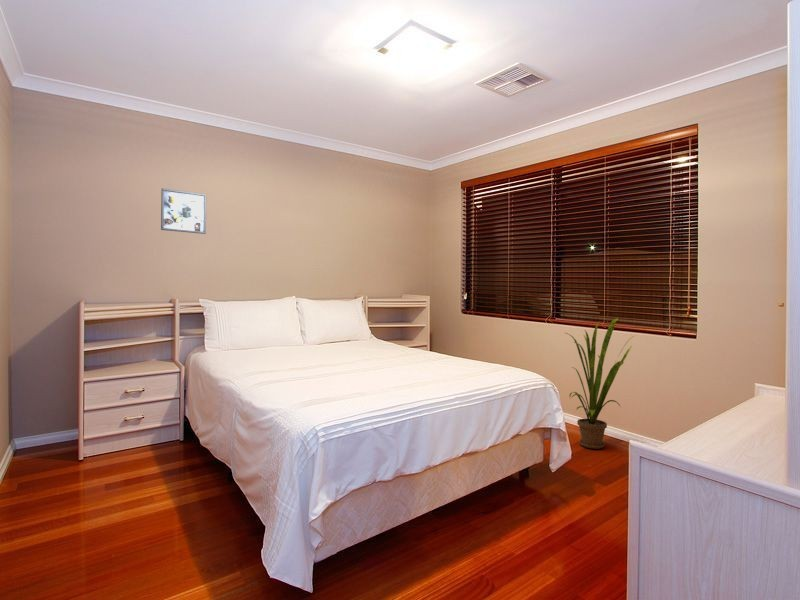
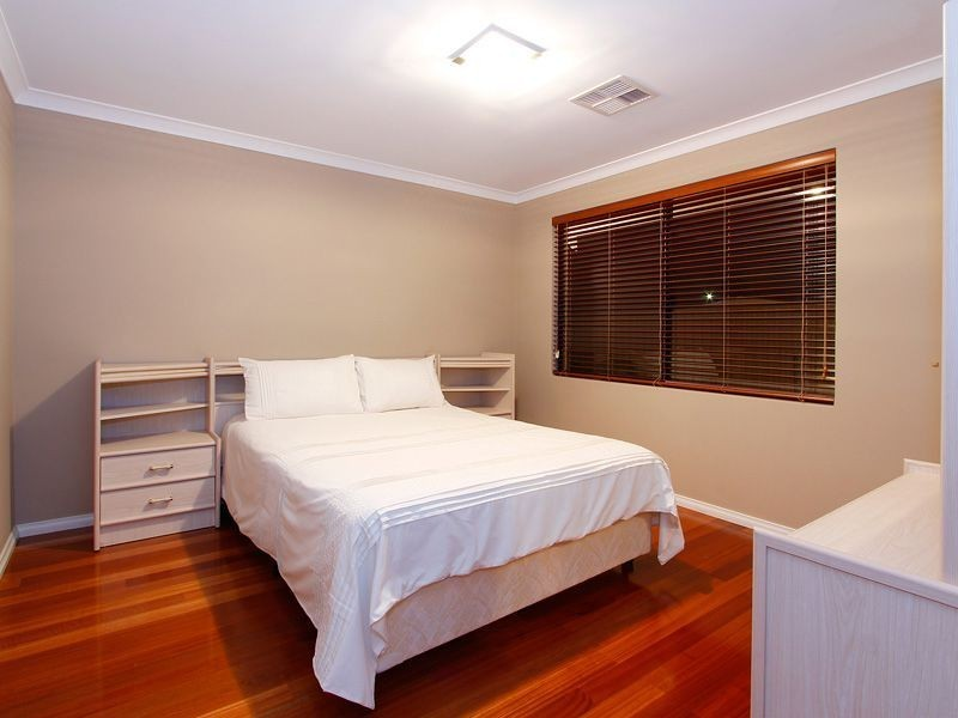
- house plant [565,317,635,450]
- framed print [160,187,207,235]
